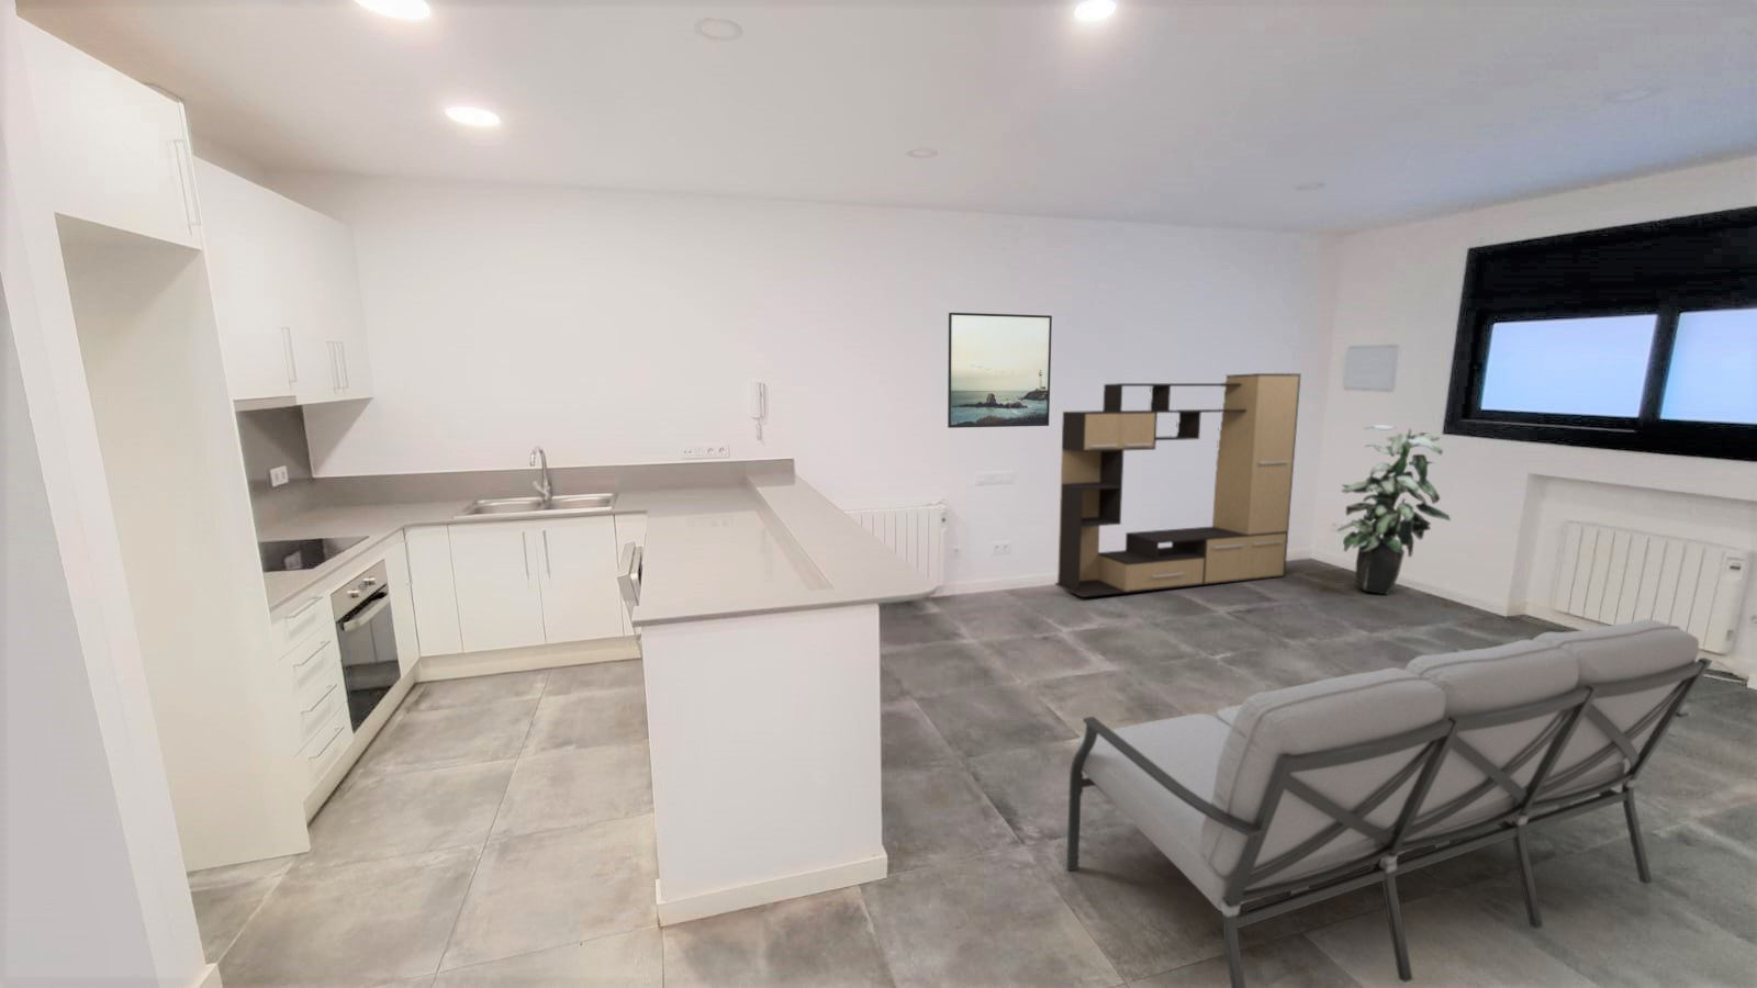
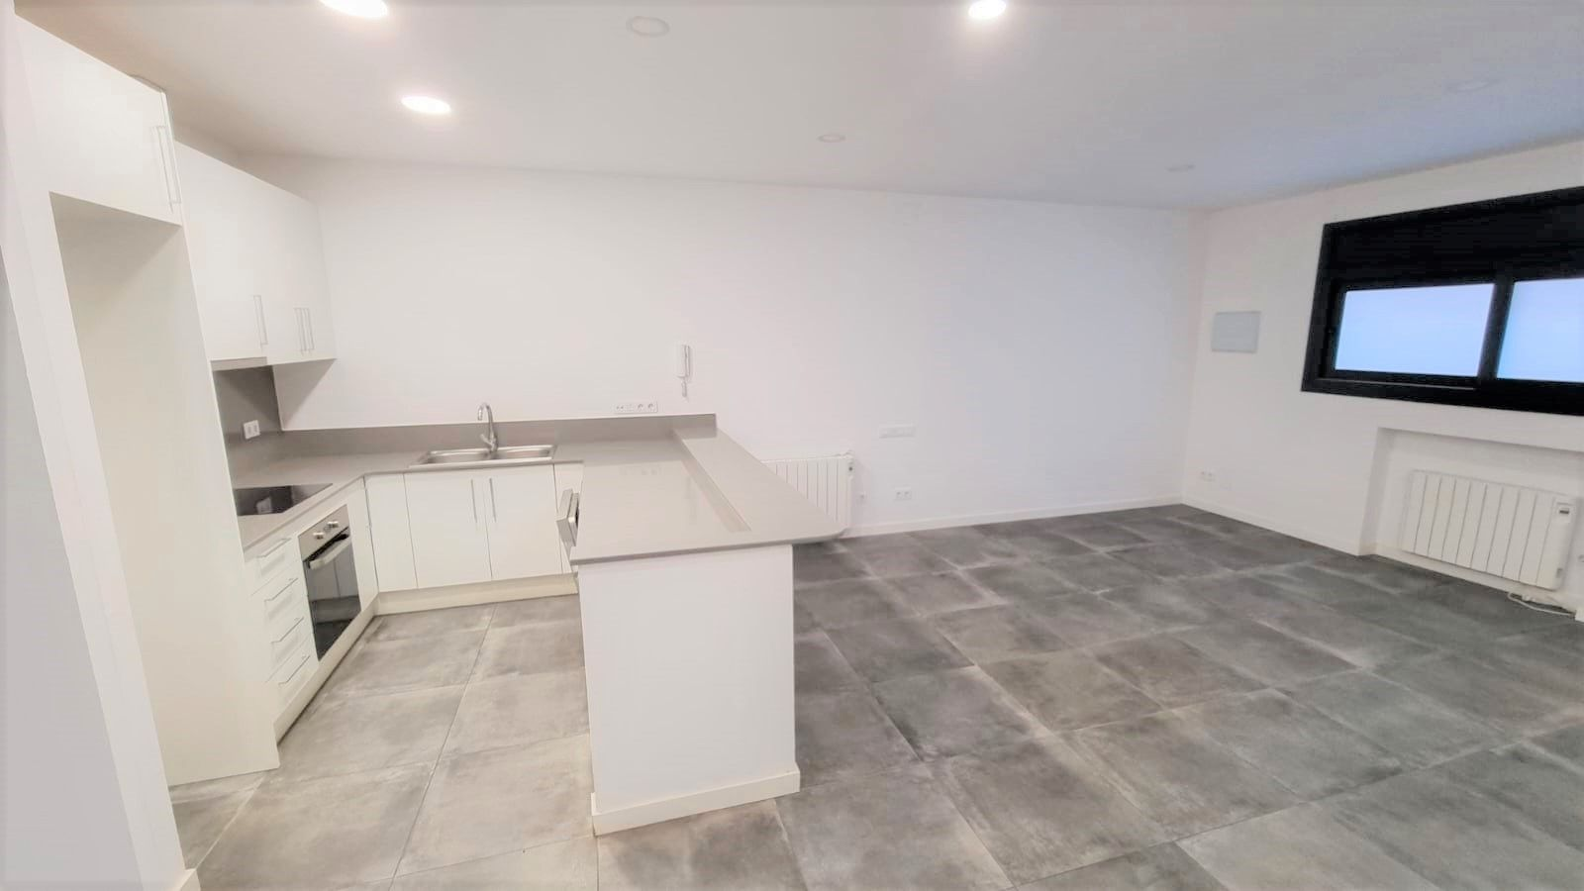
- media console [1055,372,1302,598]
- indoor plant [1336,423,1452,596]
- sofa [1066,618,1714,988]
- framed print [946,311,1053,429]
